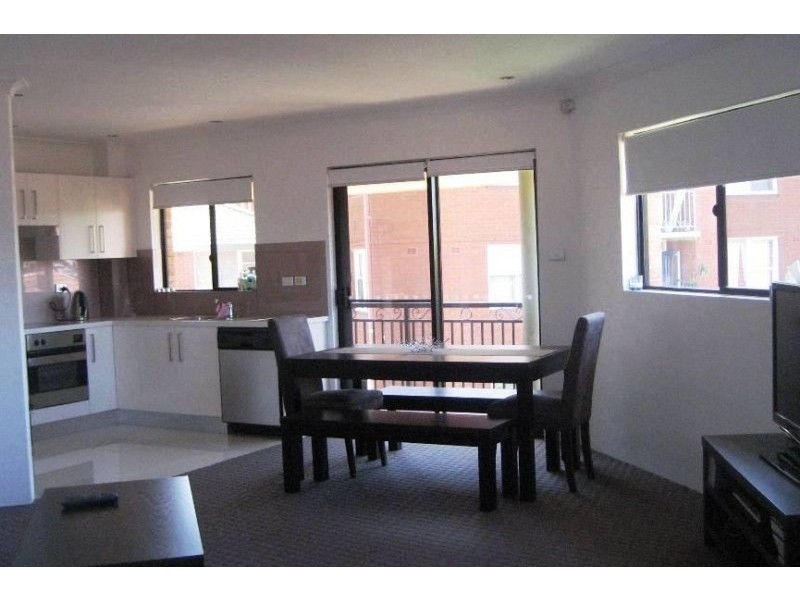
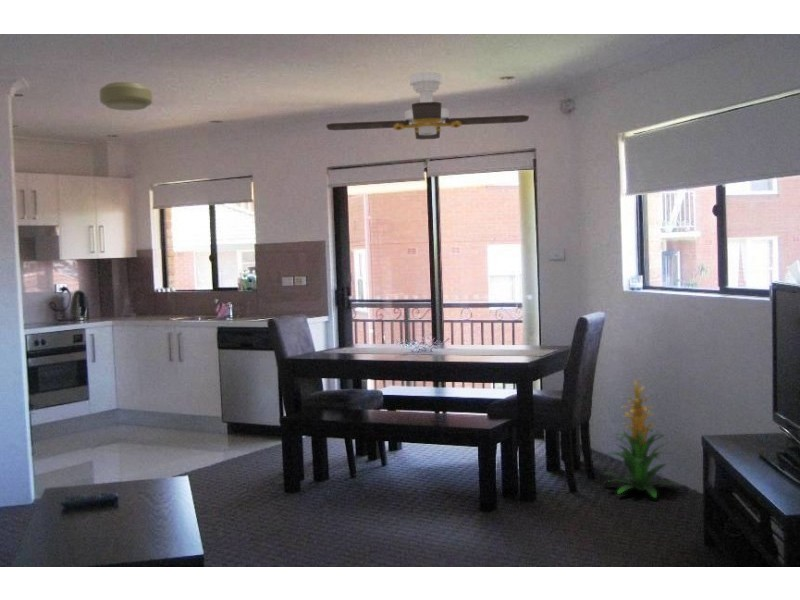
+ ceiling light [99,81,153,111]
+ indoor plant [601,378,679,499]
+ ceiling fan [326,71,530,141]
